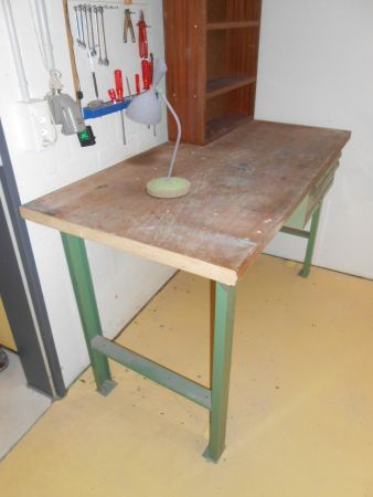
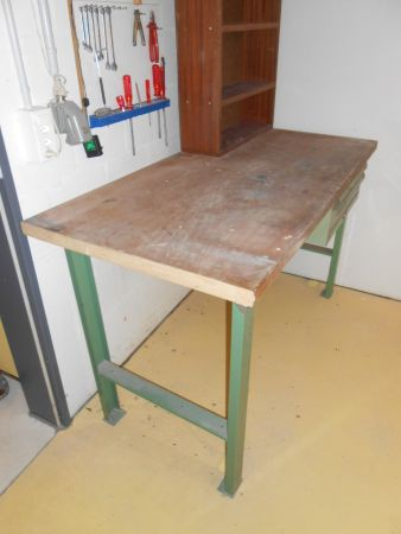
- desk lamp [124,56,192,200]
